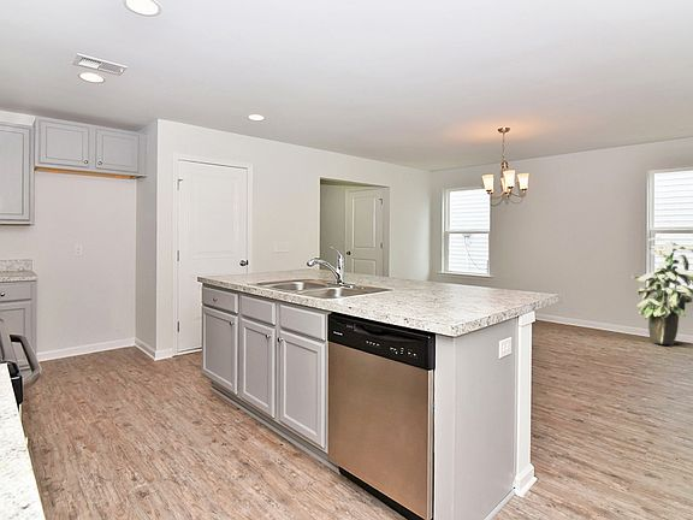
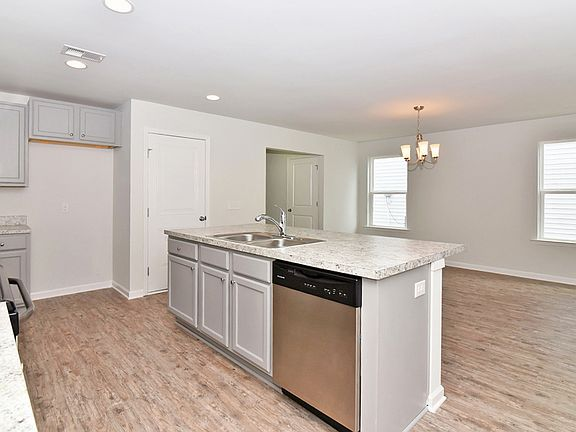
- indoor plant [630,236,693,347]
